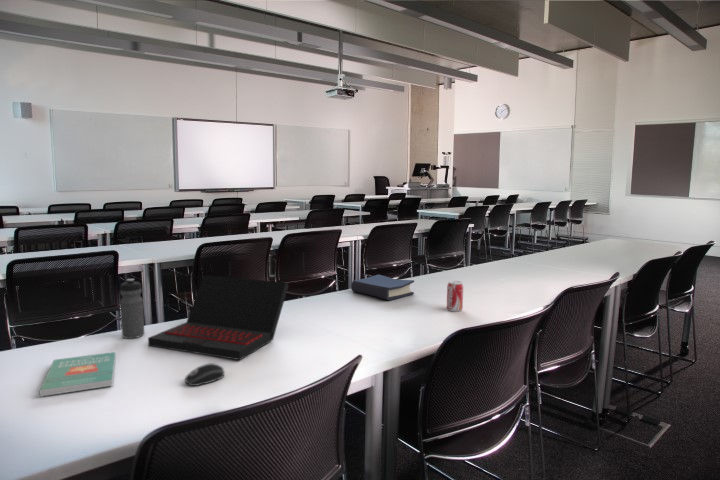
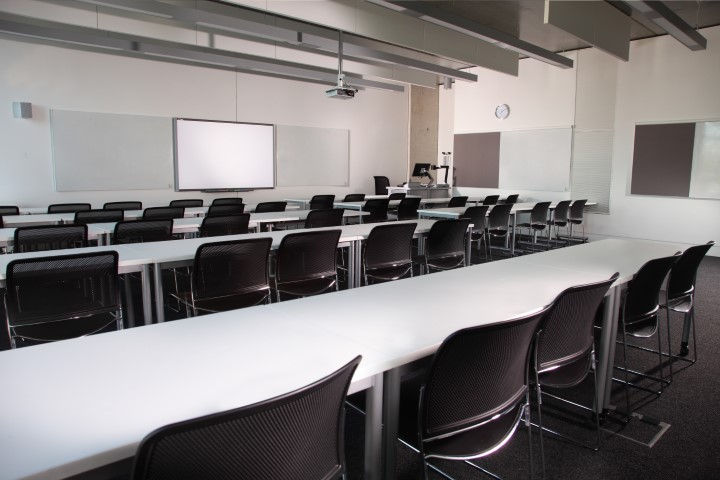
- laptop [147,274,290,361]
- computer mouse [184,362,225,387]
- book [39,351,117,397]
- beverage can [446,280,464,313]
- water bottle [119,278,145,339]
- hardback book [350,273,415,301]
